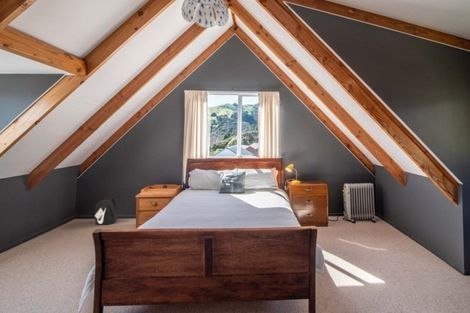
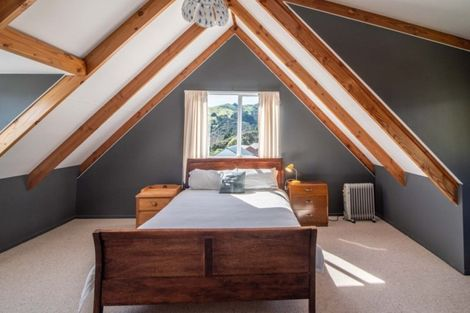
- backpack [93,197,119,225]
